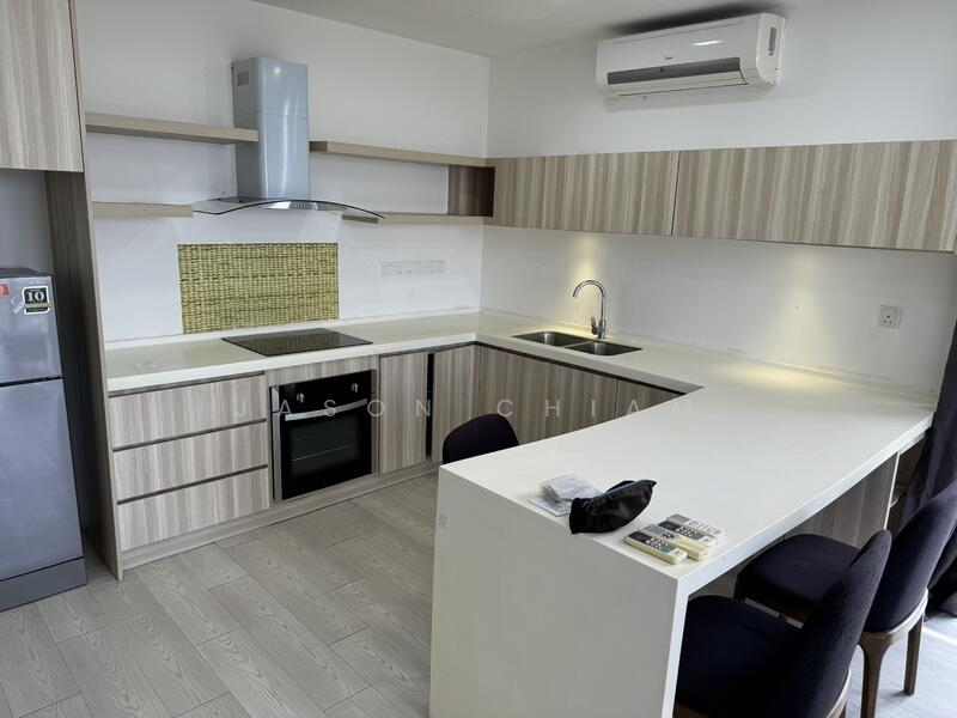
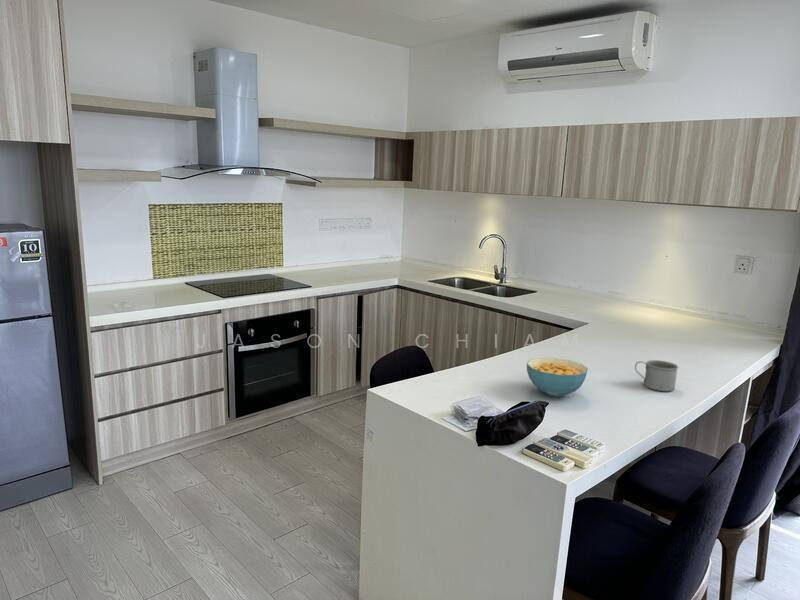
+ cereal bowl [526,357,589,398]
+ mug [634,359,679,392]
